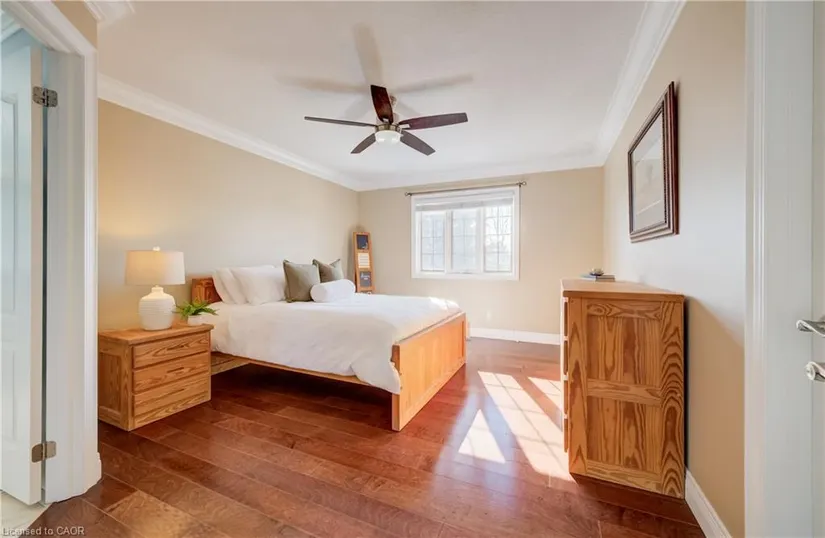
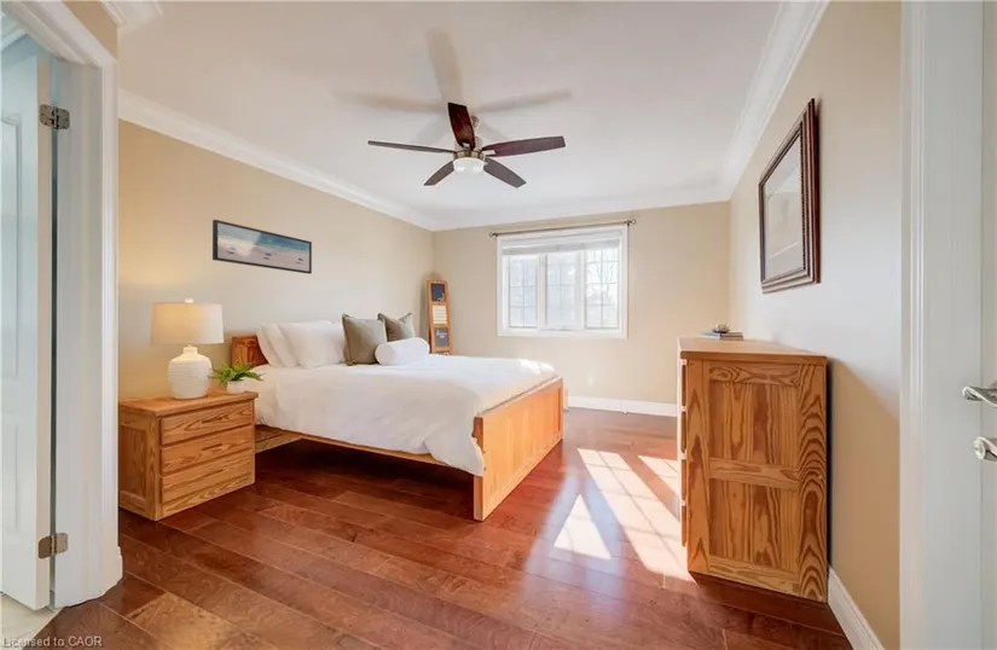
+ wall art [211,219,313,275]
